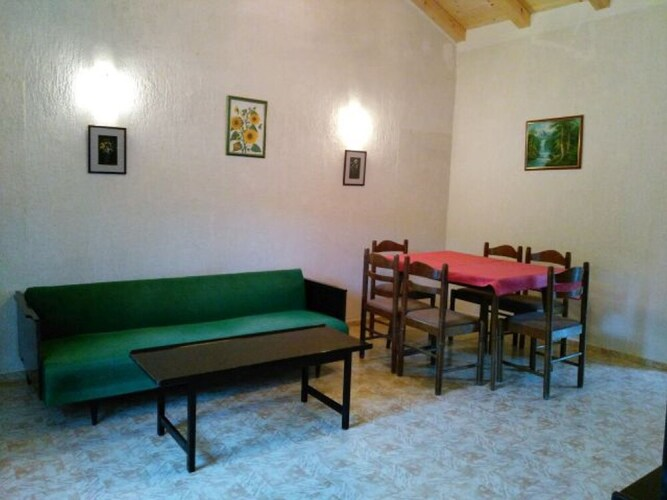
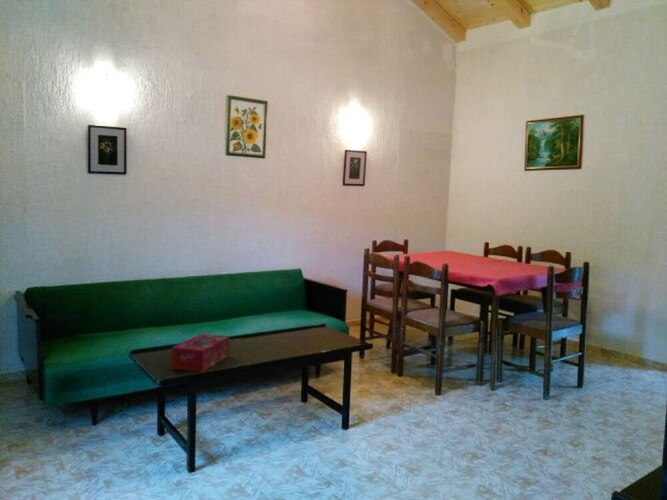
+ tissue box [170,332,230,373]
